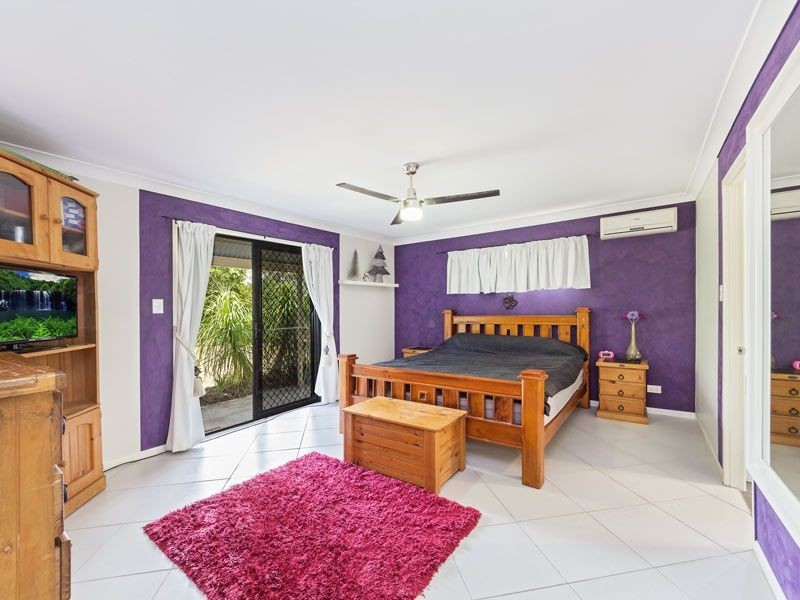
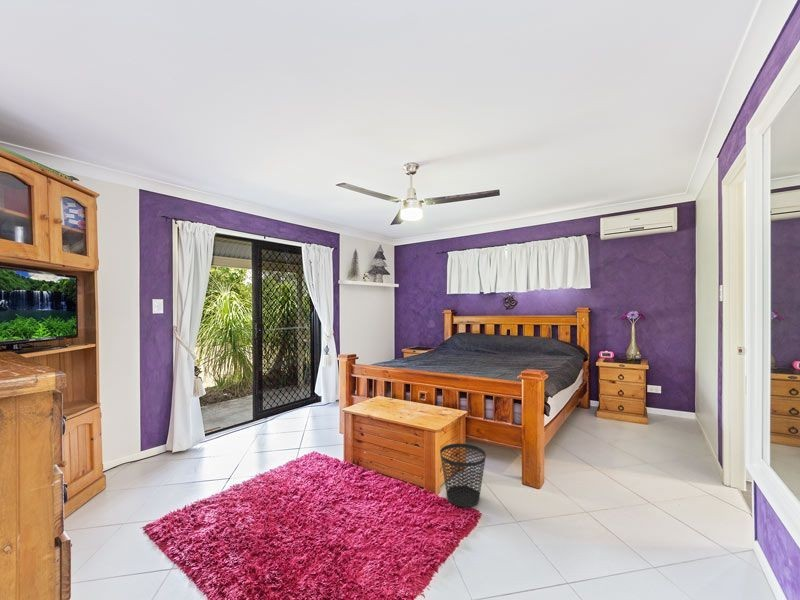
+ wastebasket [439,443,487,508]
